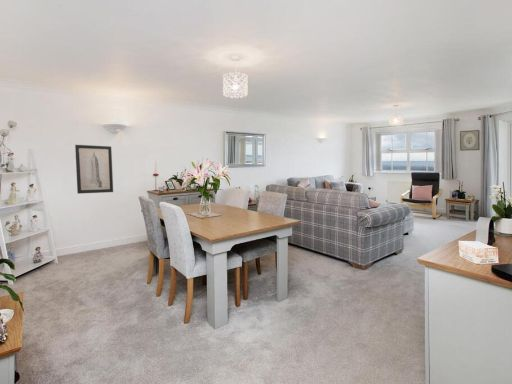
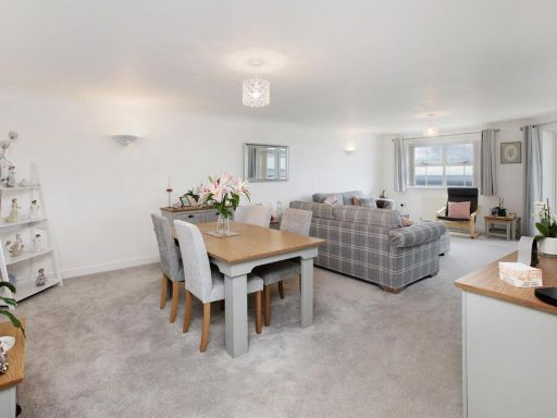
- wall art [74,144,114,195]
